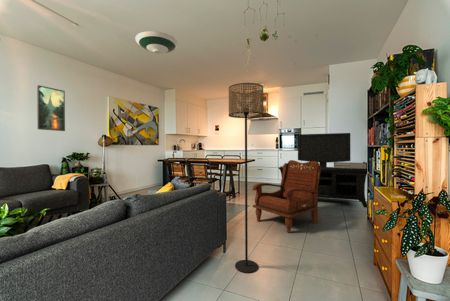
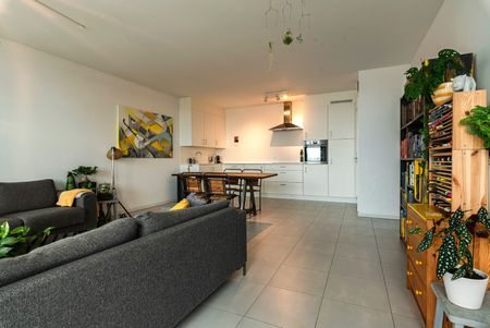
- floor lamp [227,82,265,274]
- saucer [134,30,179,55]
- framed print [36,84,66,132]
- armchair [251,159,321,233]
- media console [278,132,368,209]
